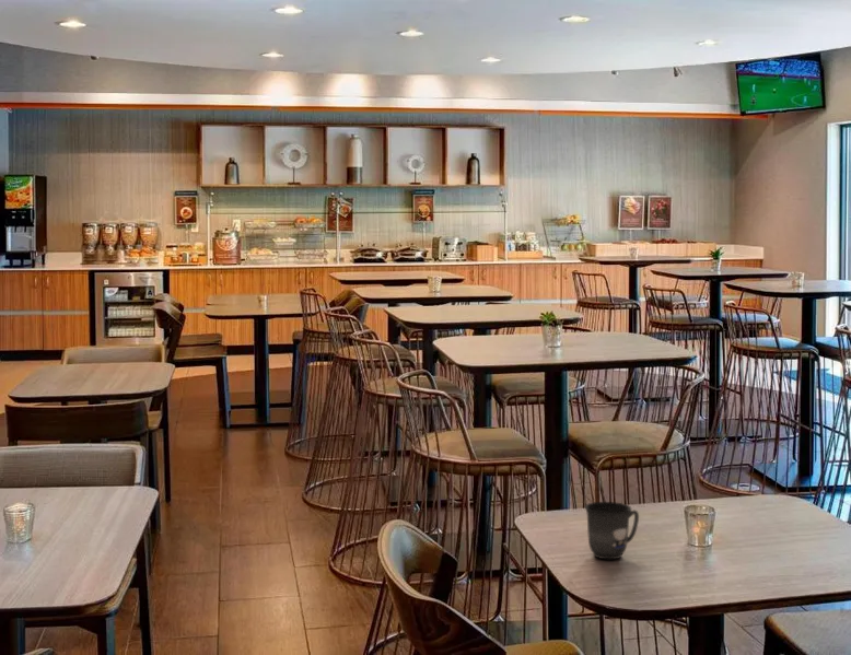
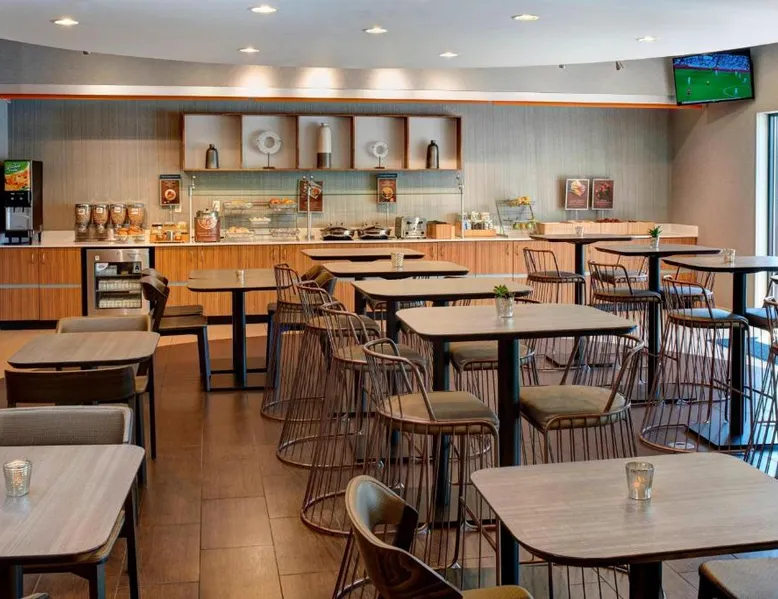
- mug [584,501,640,560]
